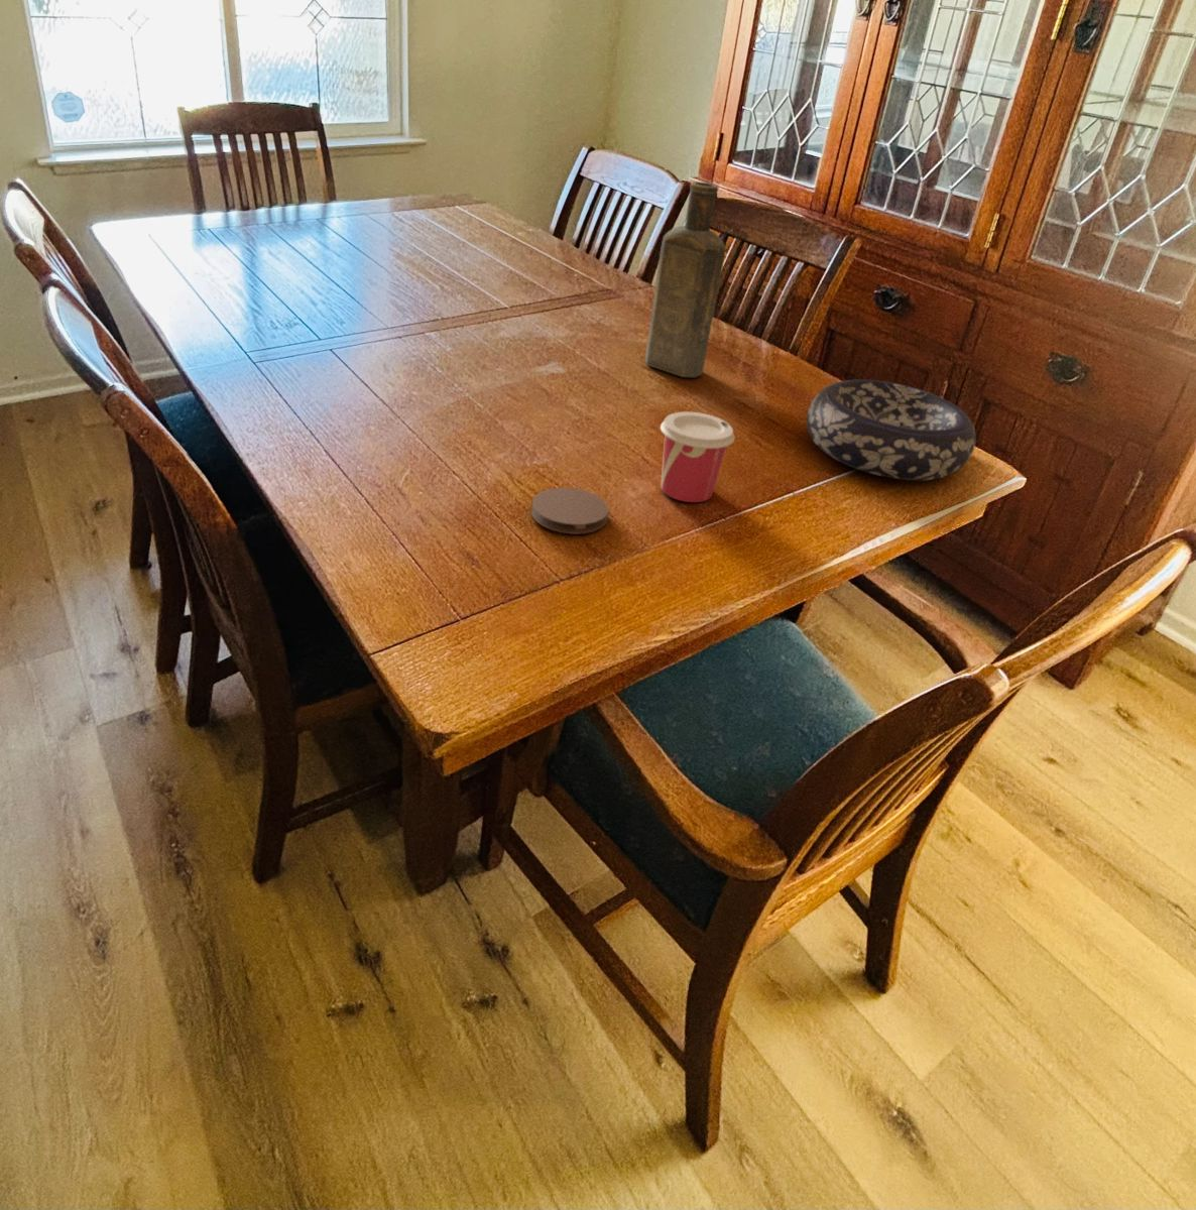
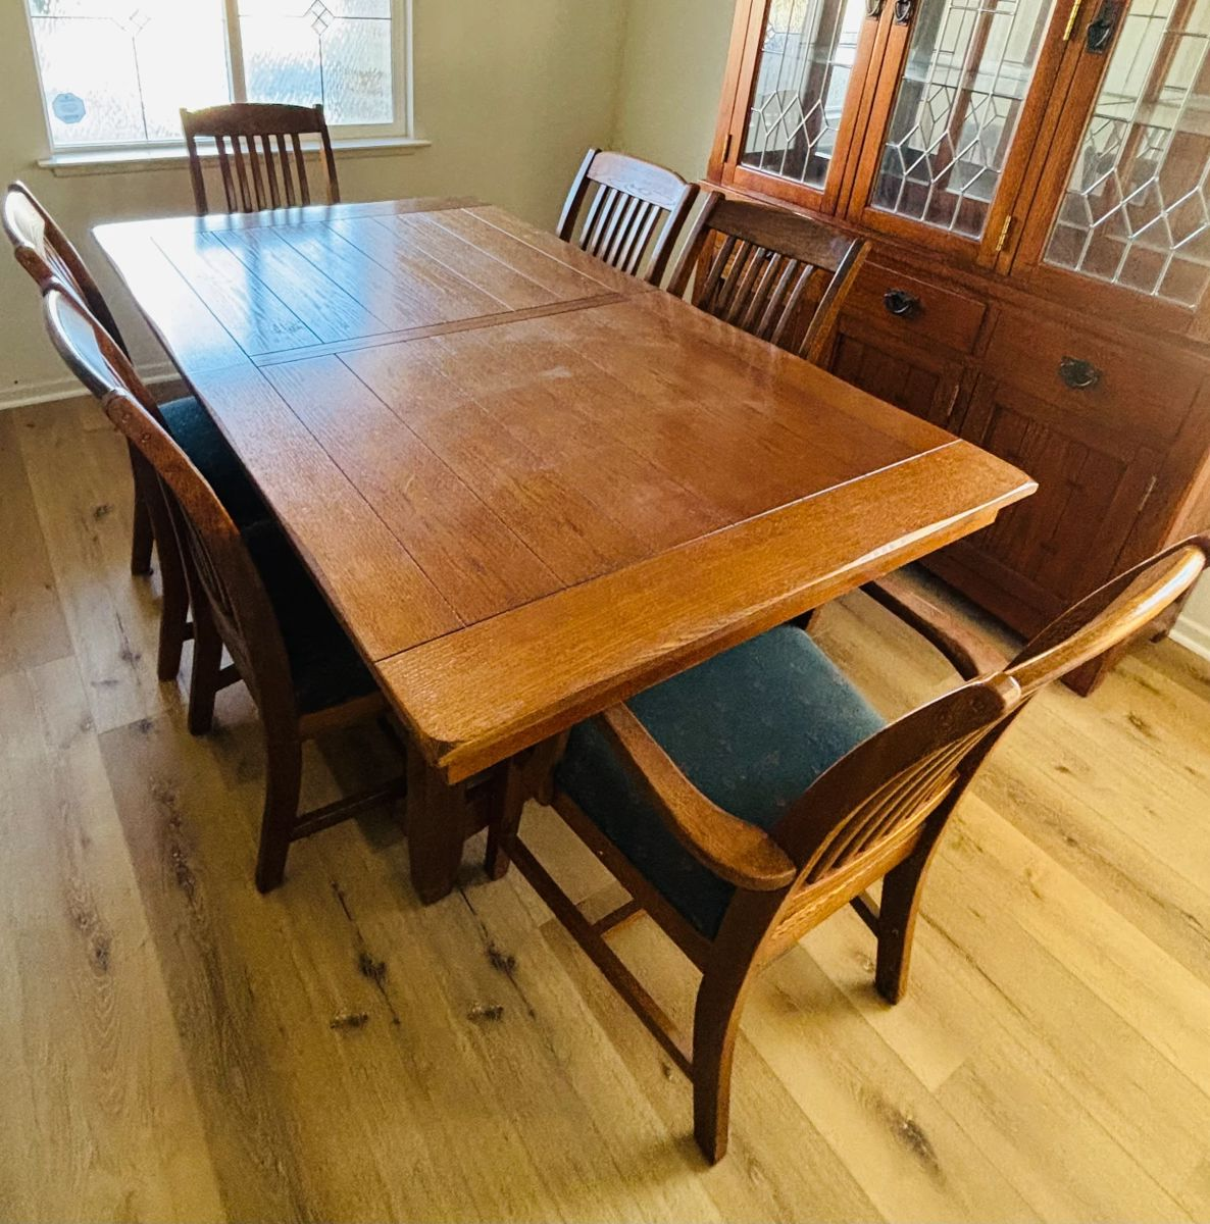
- coaster [530,487,610,535]
- bottle [644,181,727,378]
- cup [659,412,735,503]
- decorative bowl [806,379,976,481]
